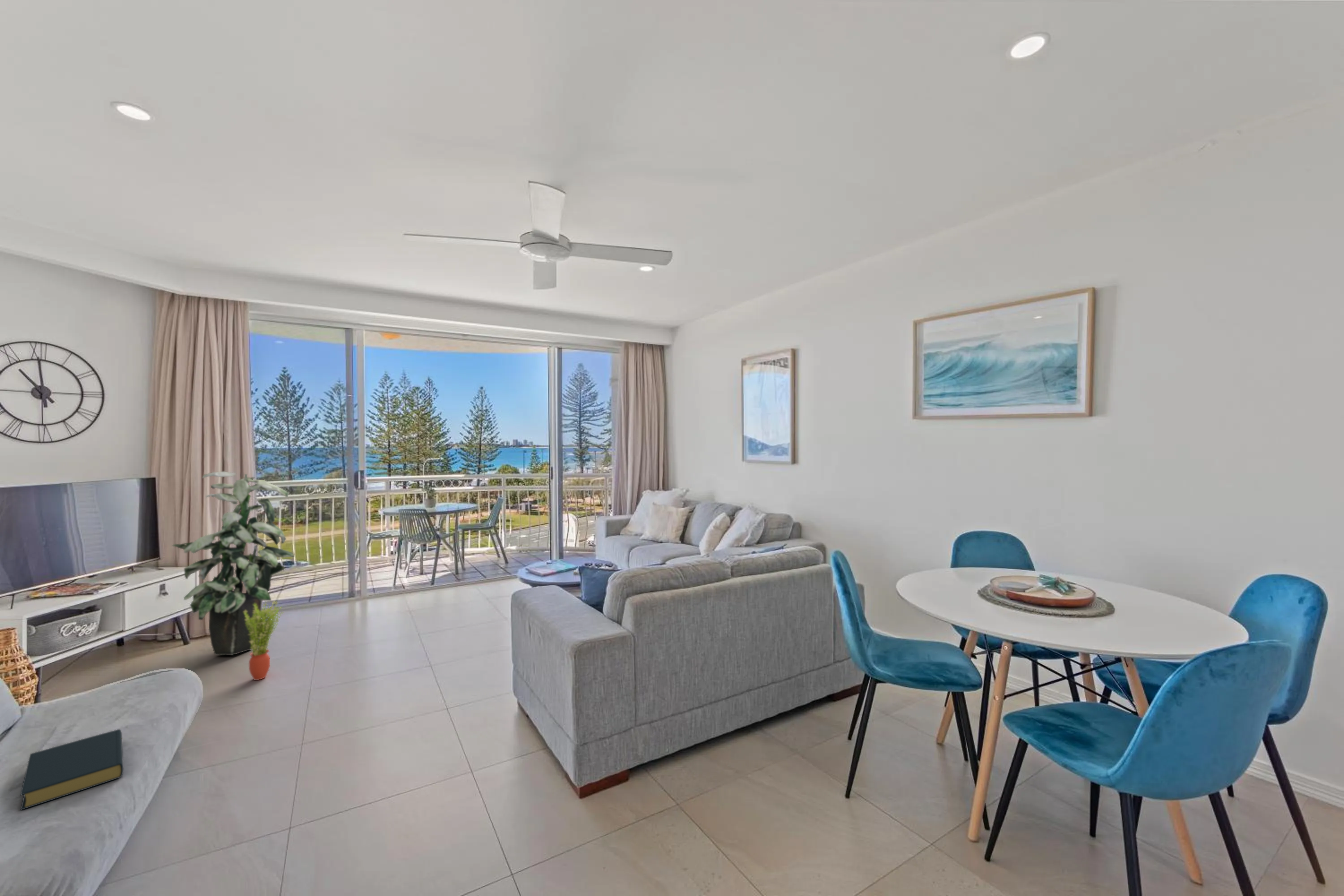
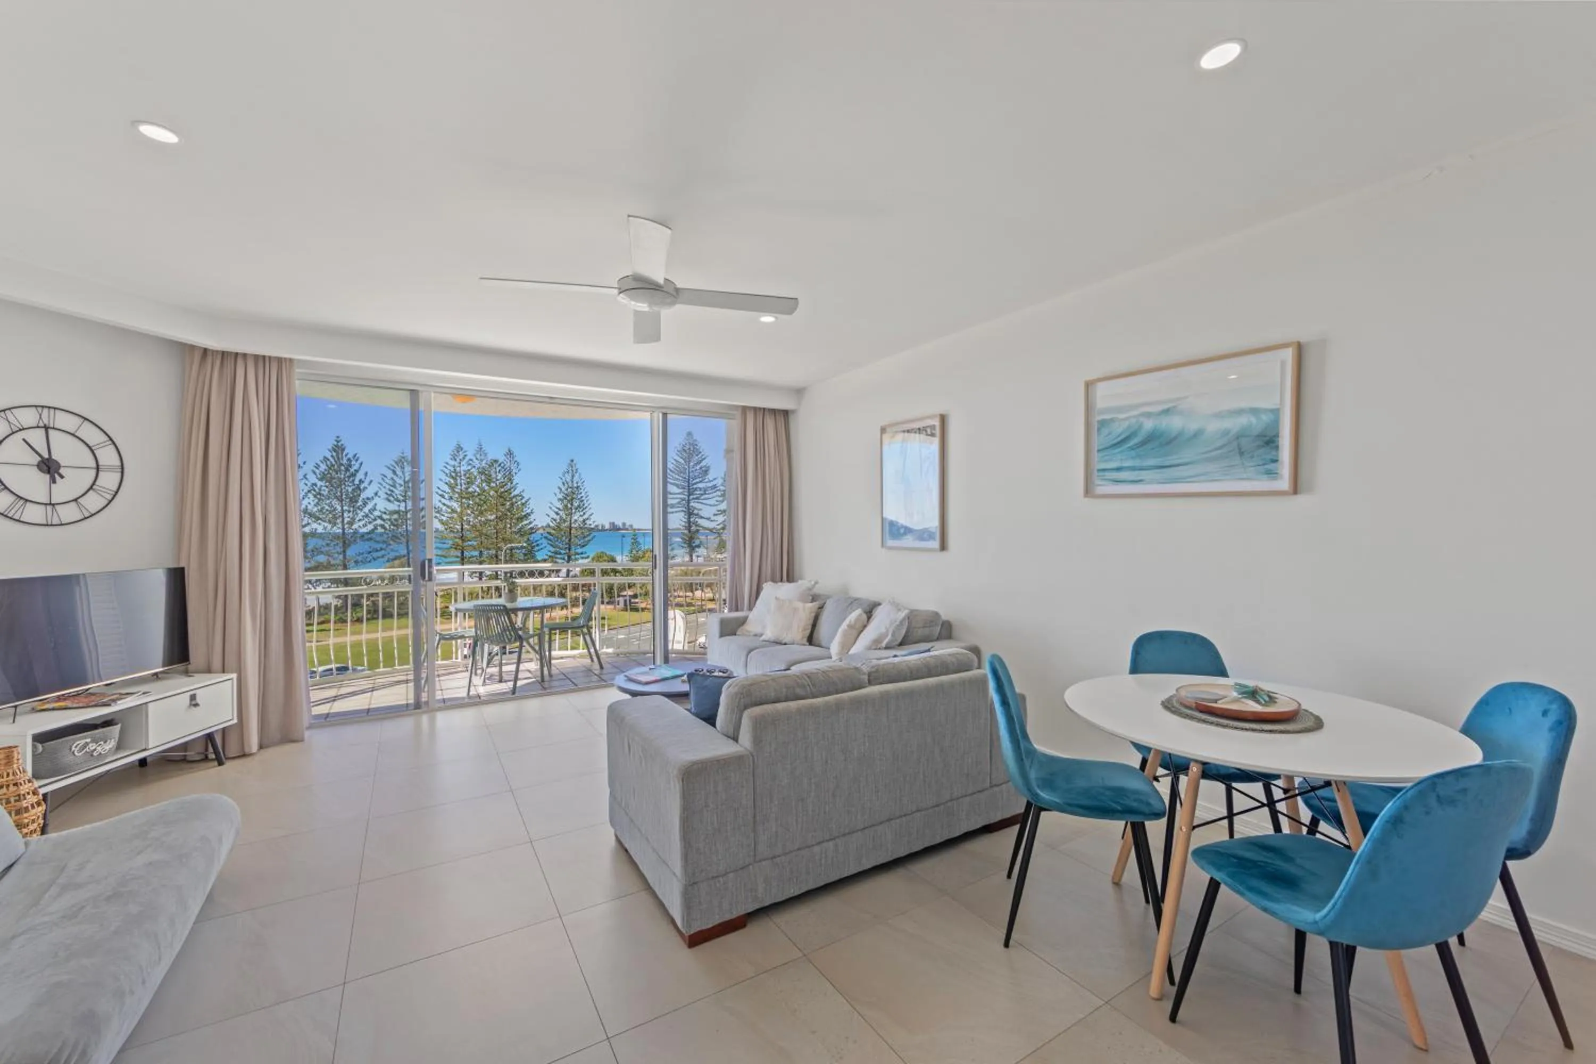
- hardback book [20,729,124,810]
- indoor plant [171,471,295,655]
- potted plant [244,600,284,681]
